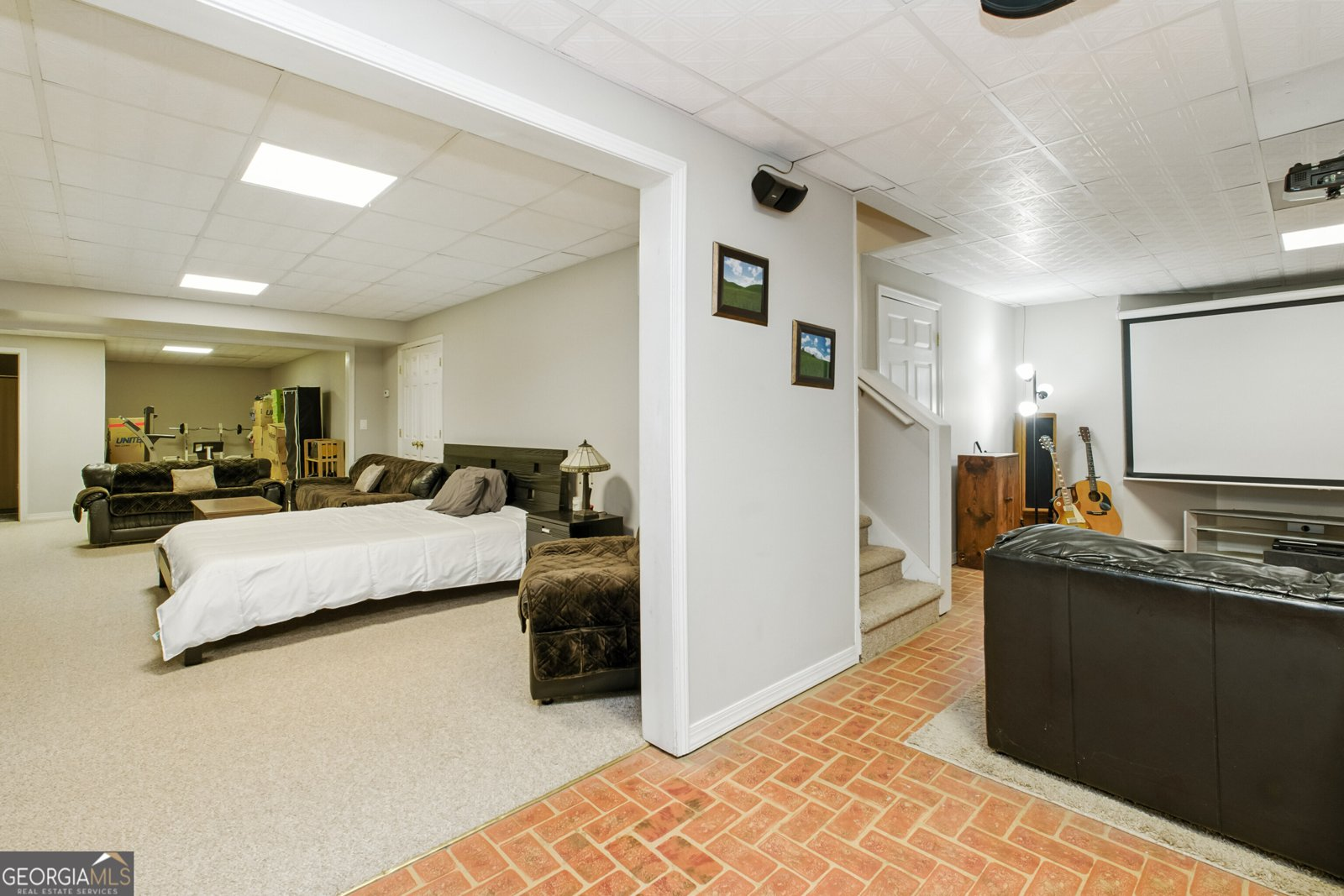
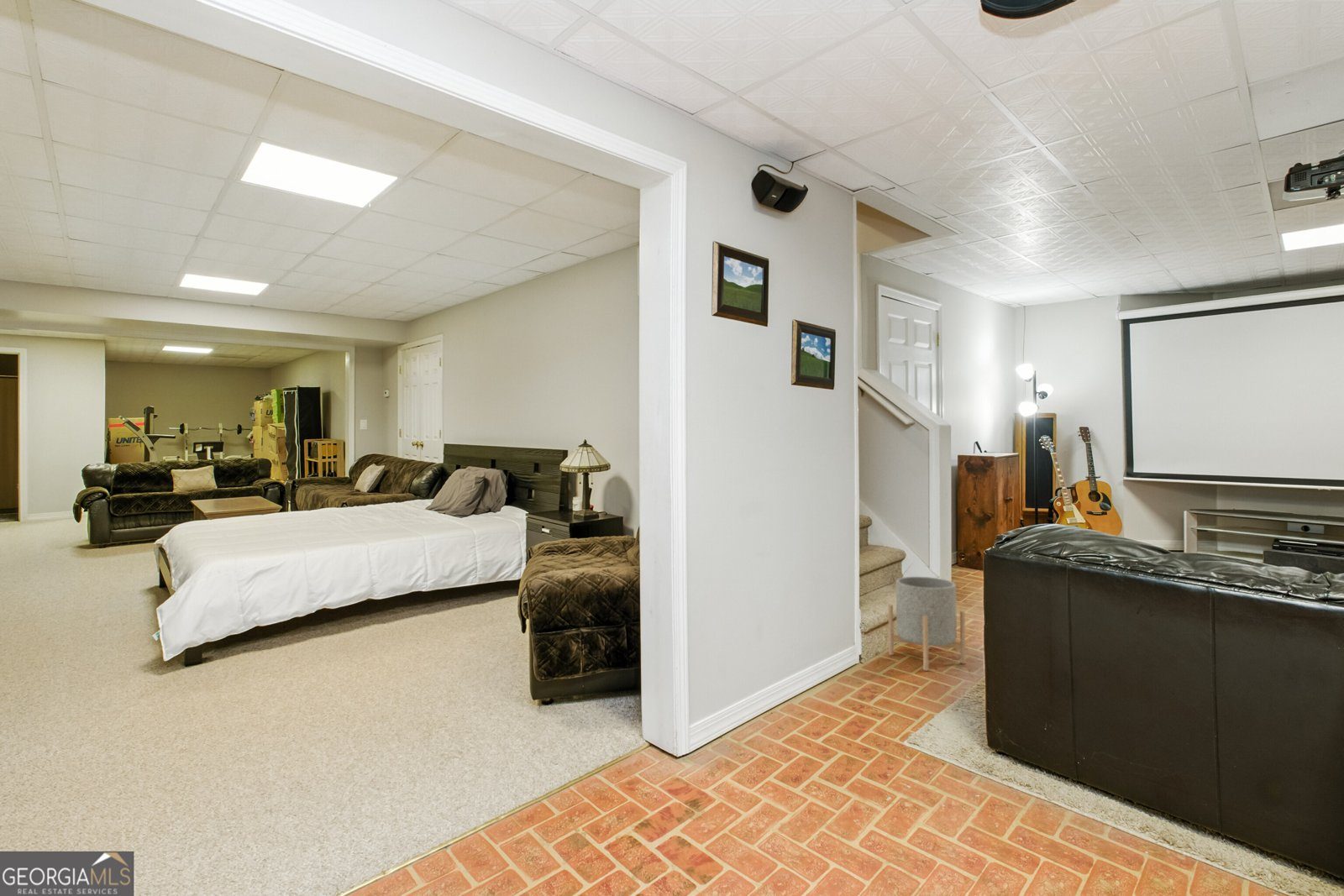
+ planter [887,576,967,672]
